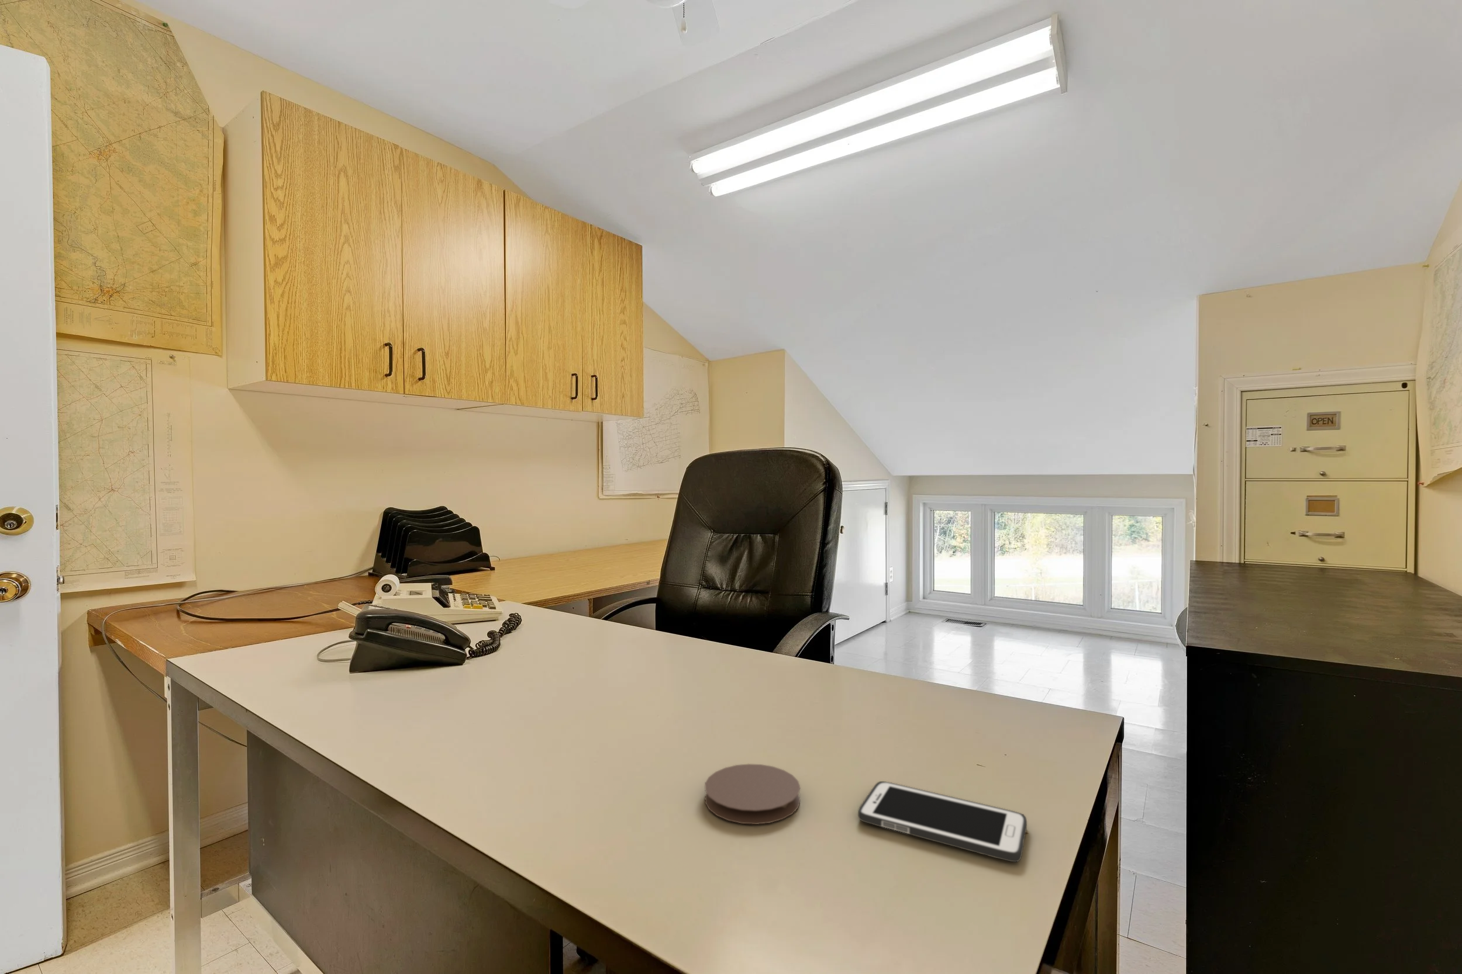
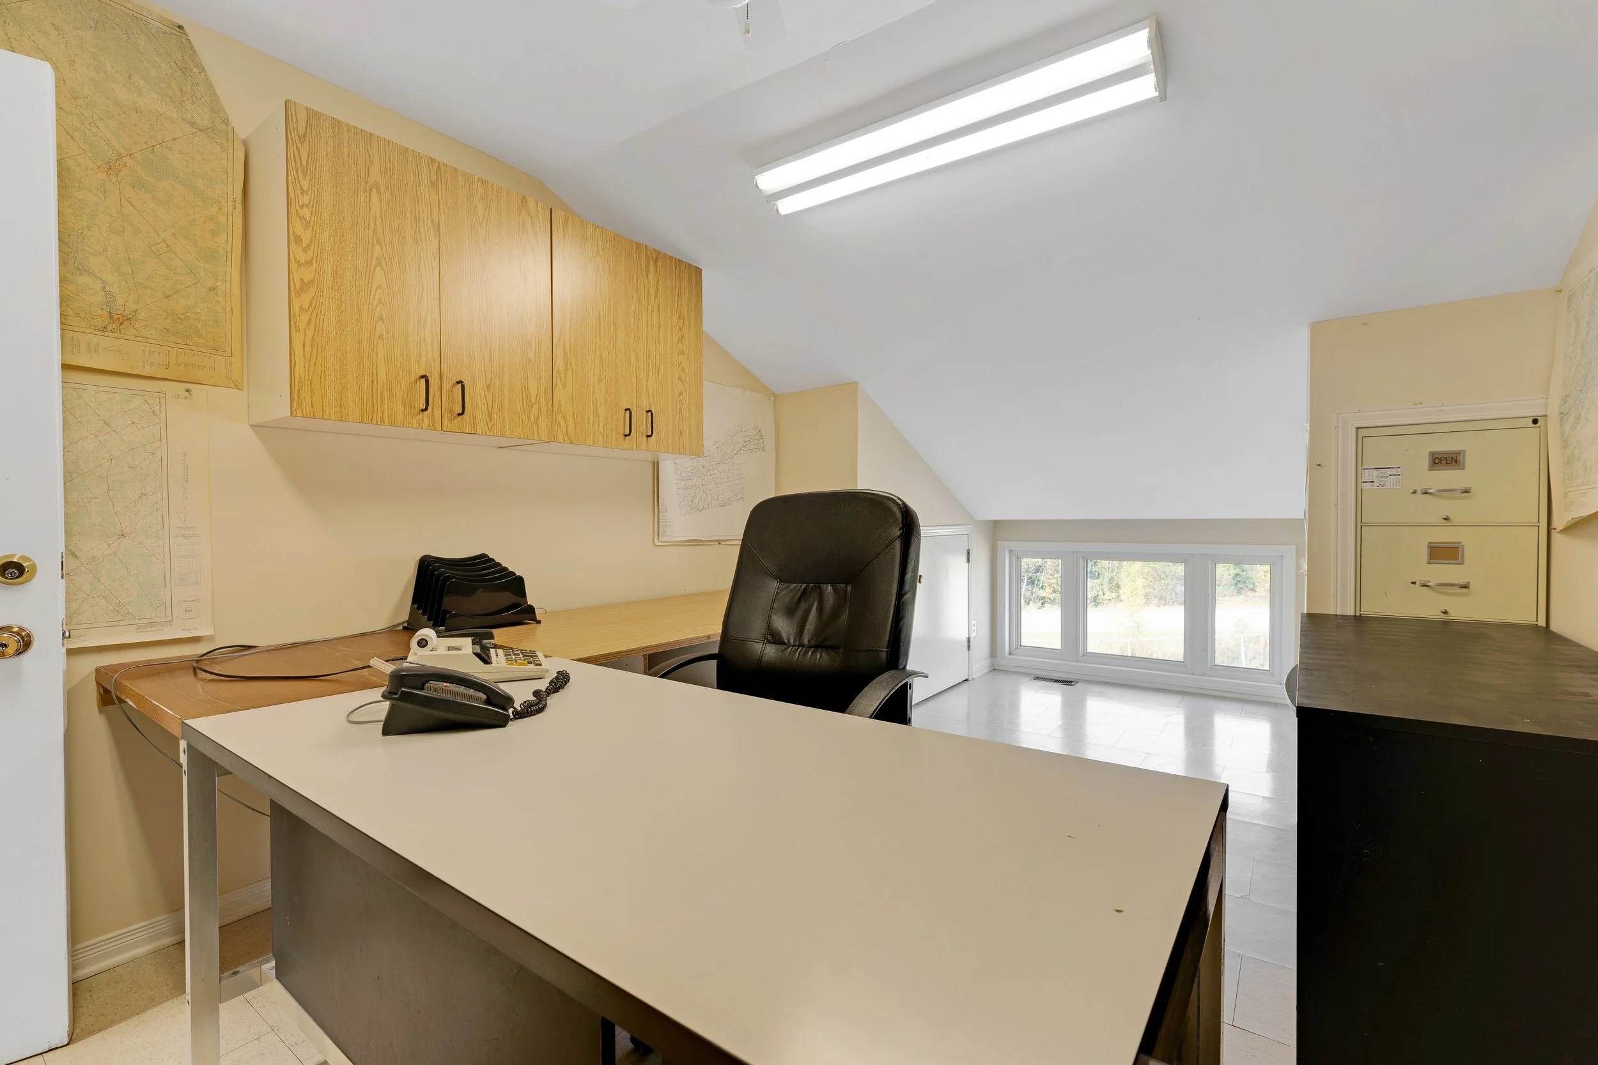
- coaster [704,763,802,825]
- cell phone [857,781,1028,863]
